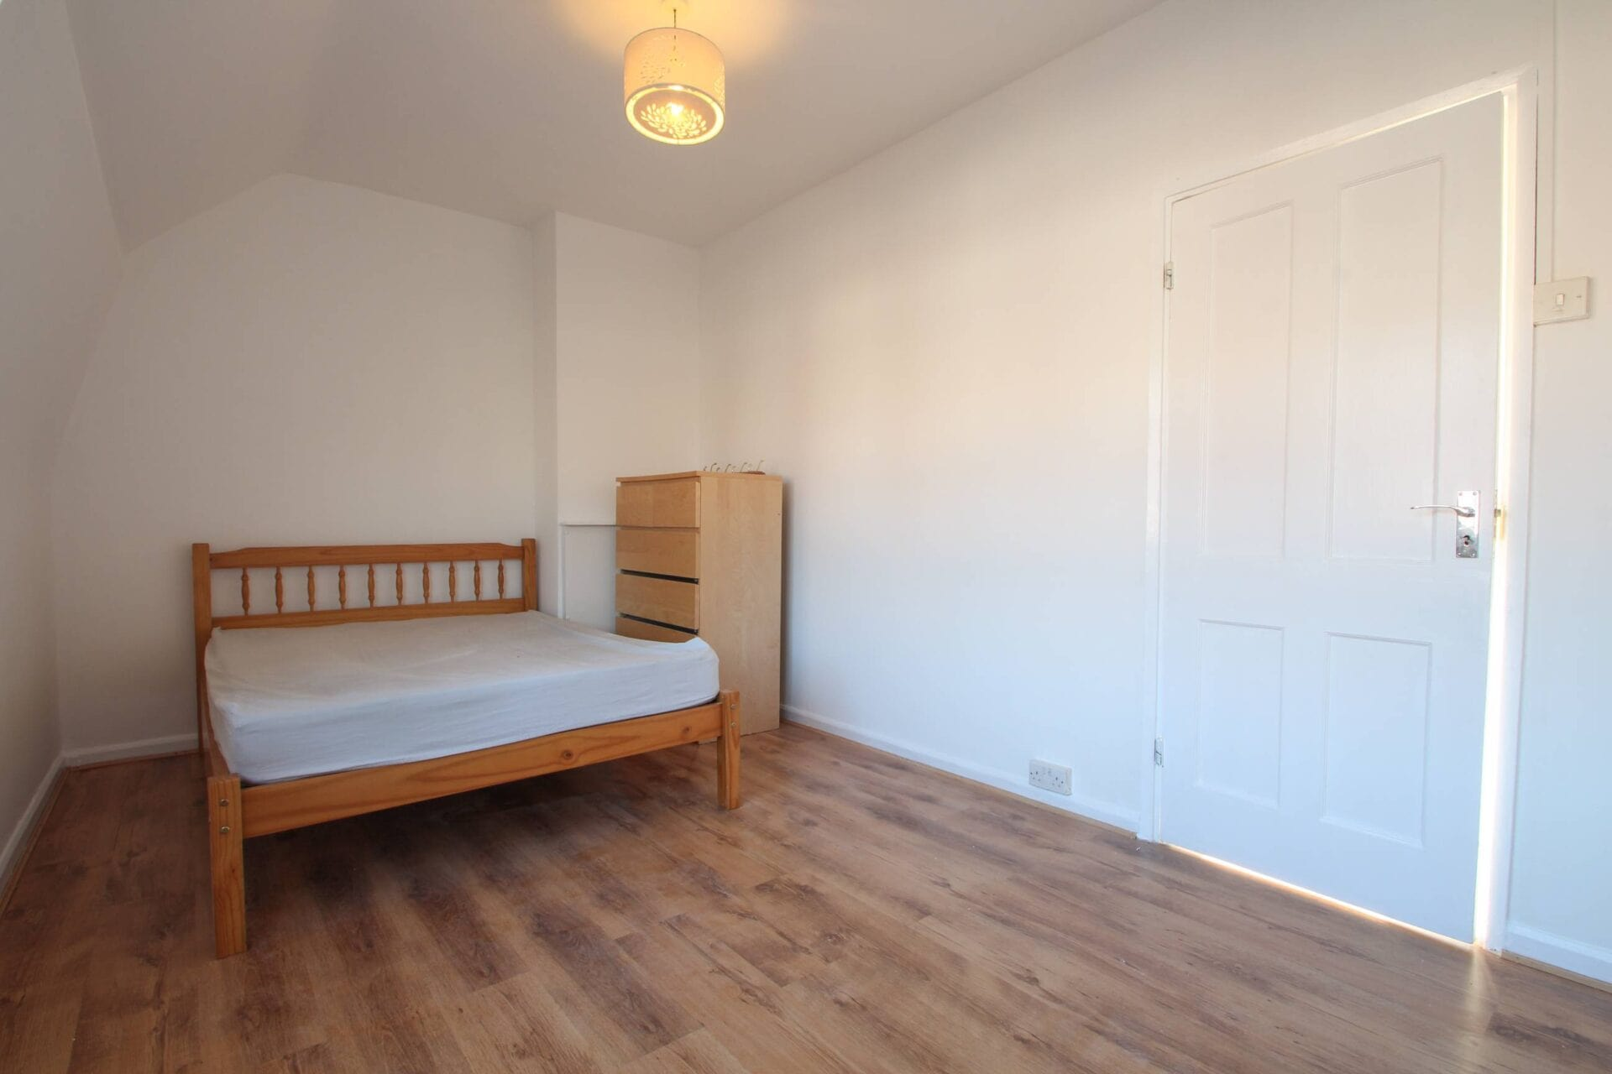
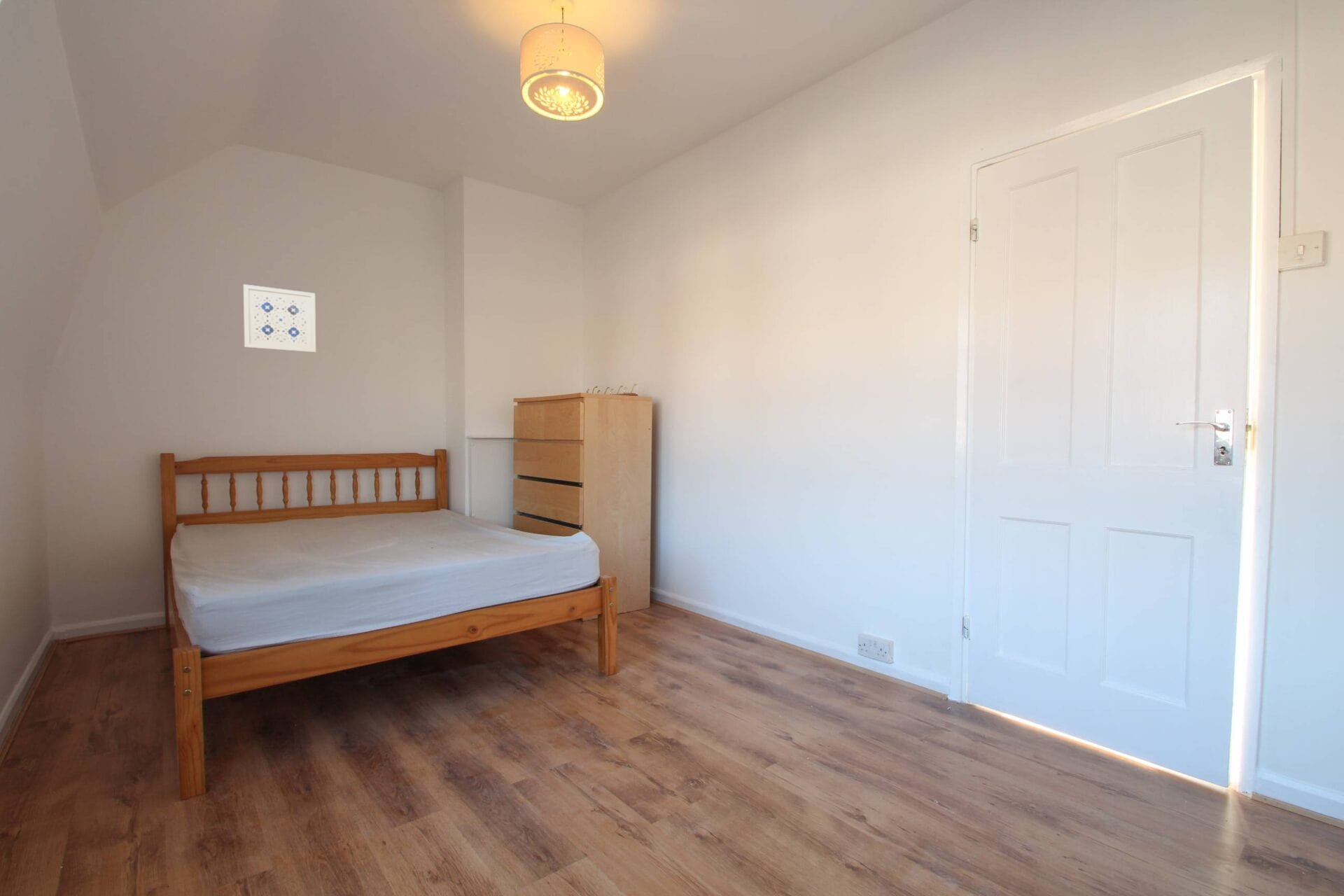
+ wall art [243,283,316,353]
